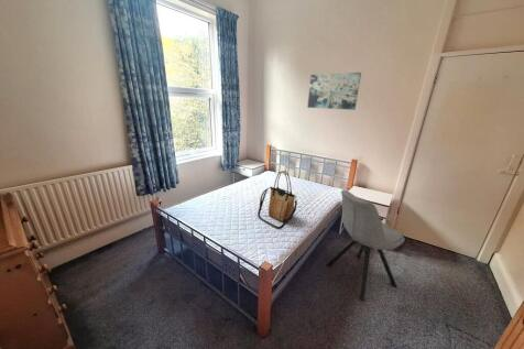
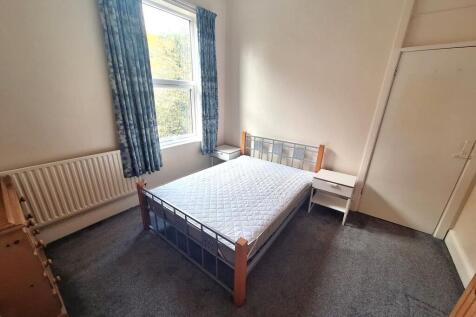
- wall art [306,72,362,111]
- tote bag [256,170,298,230]
- chair [326,188,406,302]
